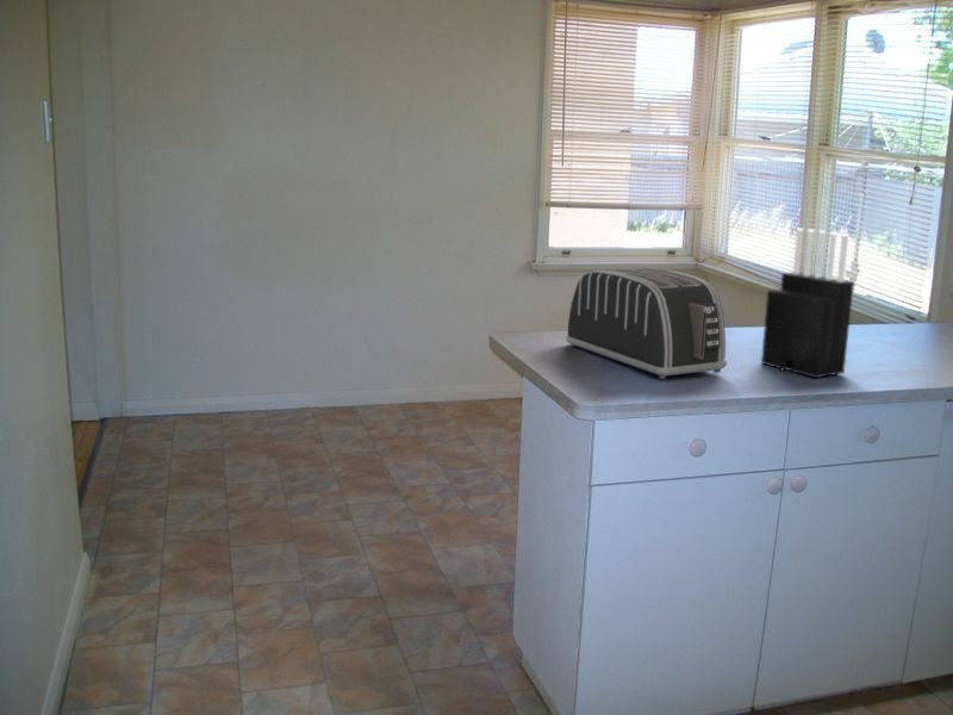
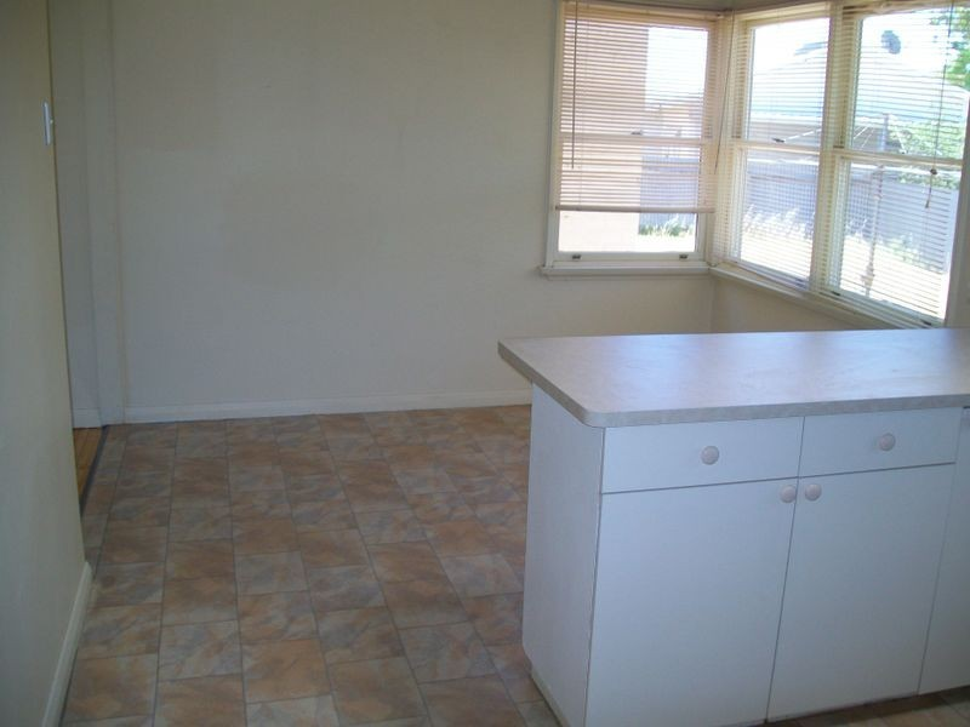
- knife block [760,226,855,379]
- toaster [565,267,728,380]
